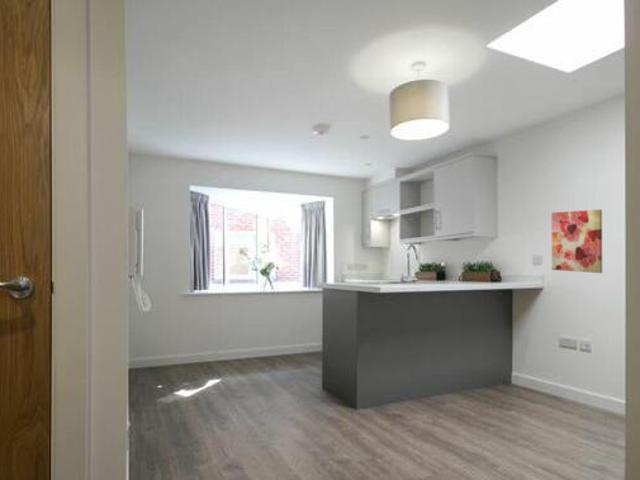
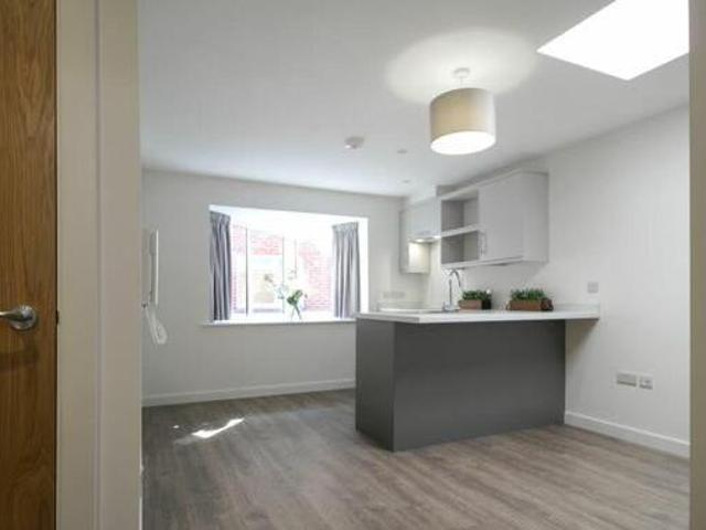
- wall art [551,208,603,274]
